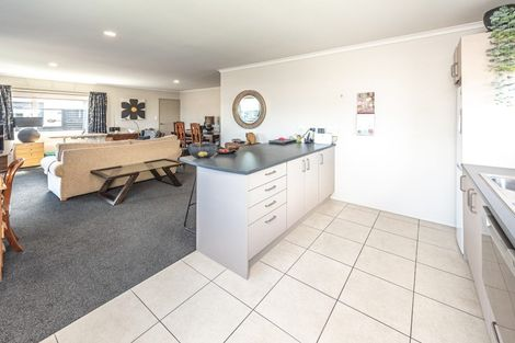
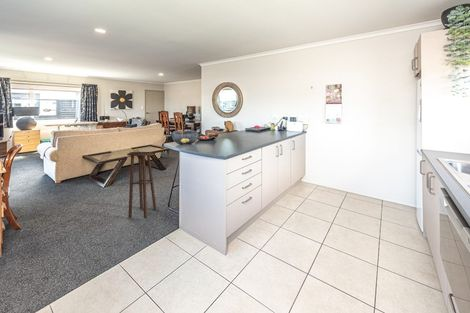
+ stool [126,151,157,219]
